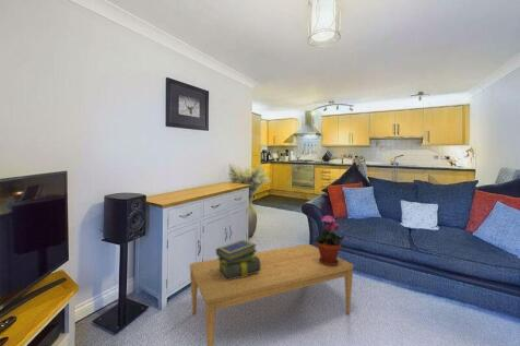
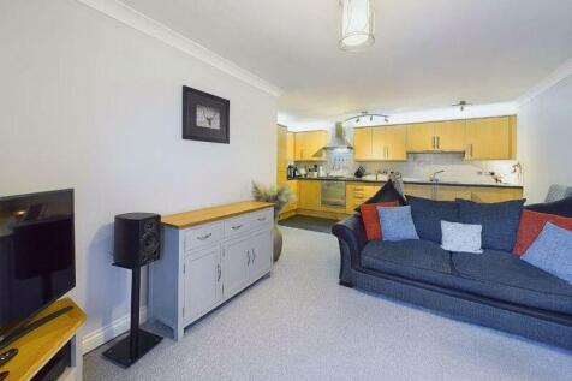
- coffee table [189,243,355,346]
- stack of books [215,239,261,281]
- potted plant [312,214,345,266]
